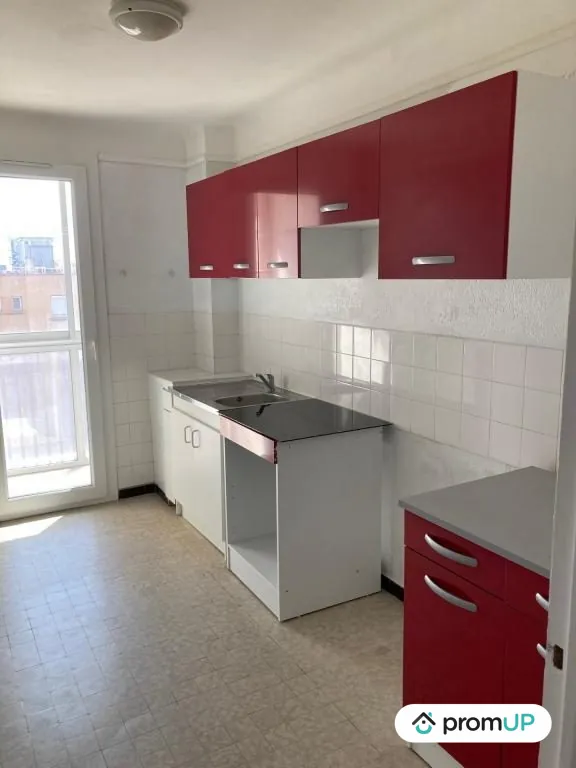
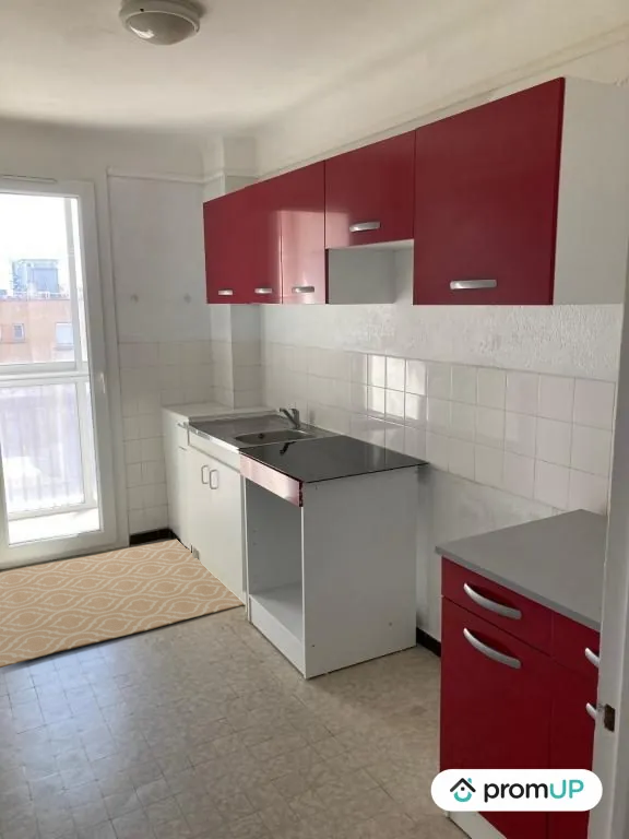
+ rug [0,537,245,669]
